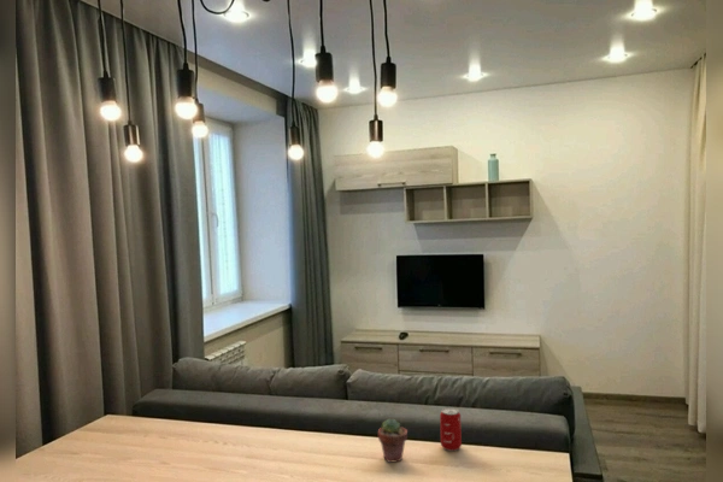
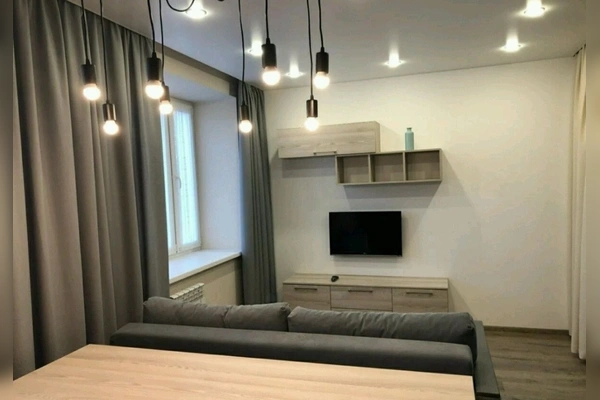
- potted succulent [377,418,408,464]
- beverage can [439,406,463,452]
